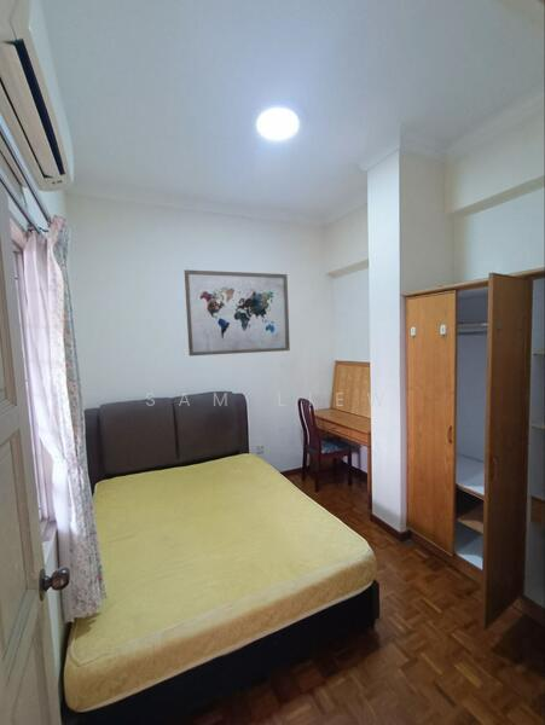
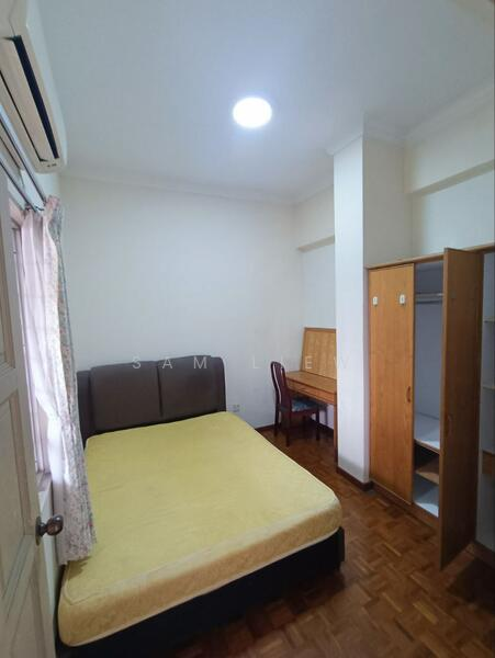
- wall art [184,268,291,356]
